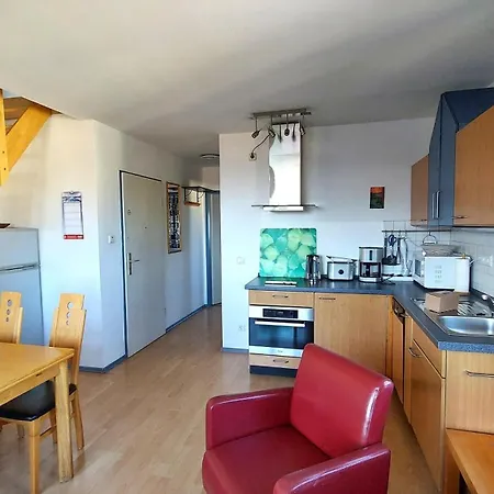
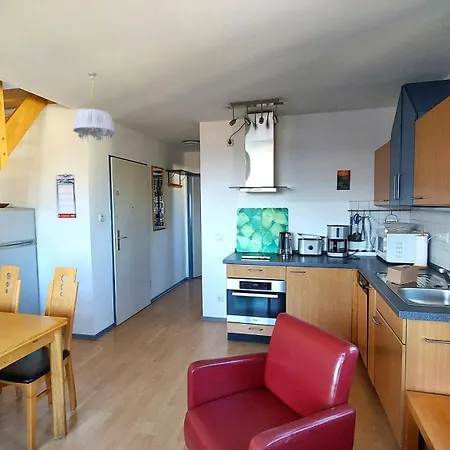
+ ceiling light fixture [72,72,116,143]
